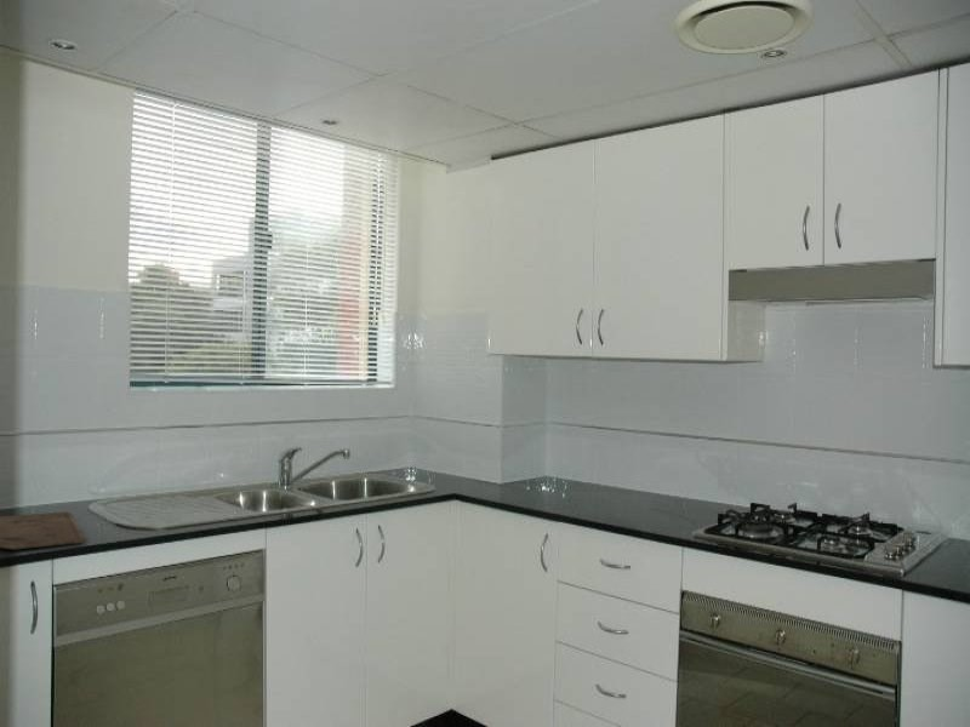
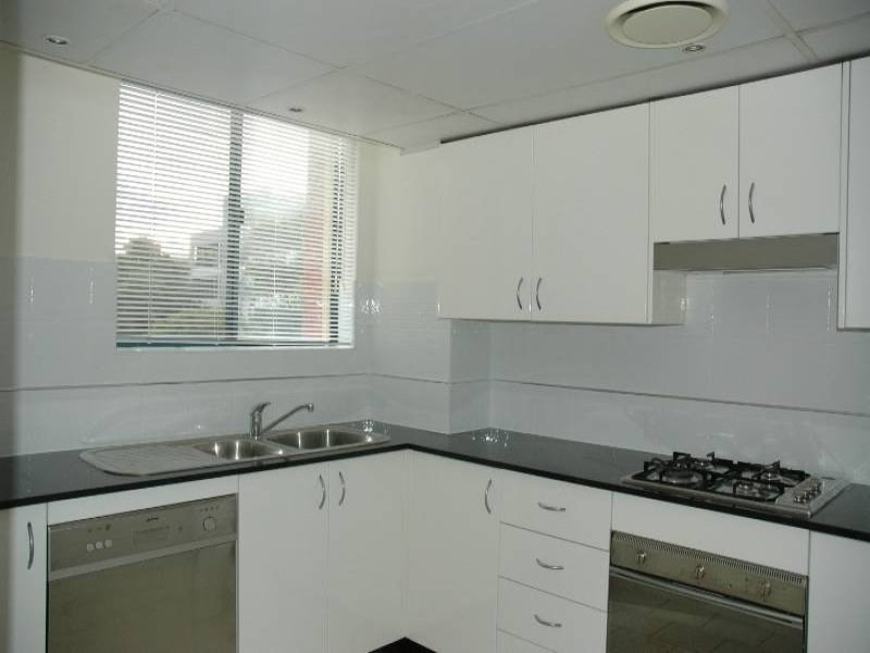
- cutting board [0,510,87,550]
